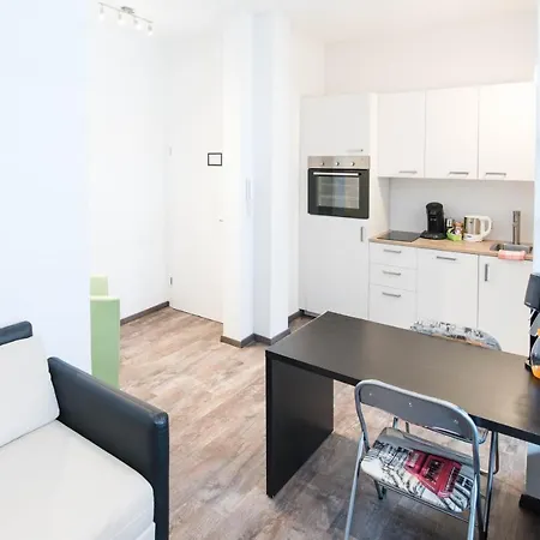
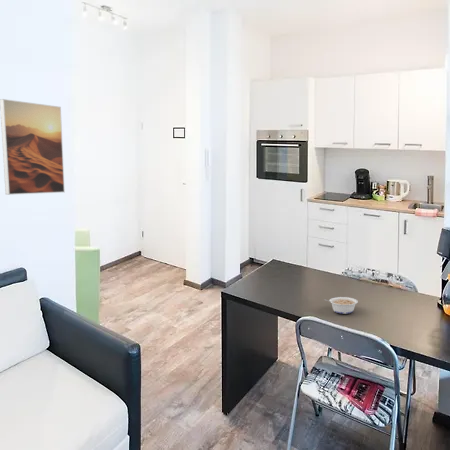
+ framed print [0,98,66,196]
+ legume [323,296,359,315]
